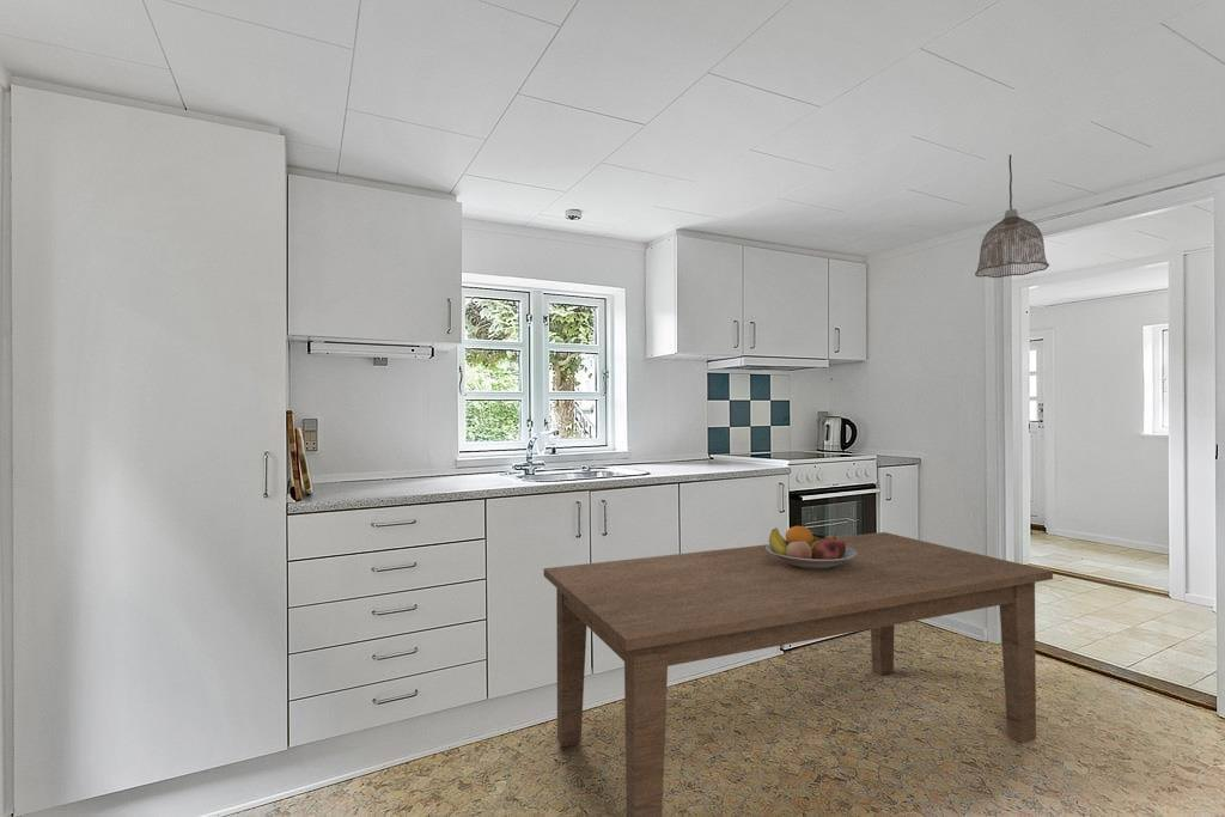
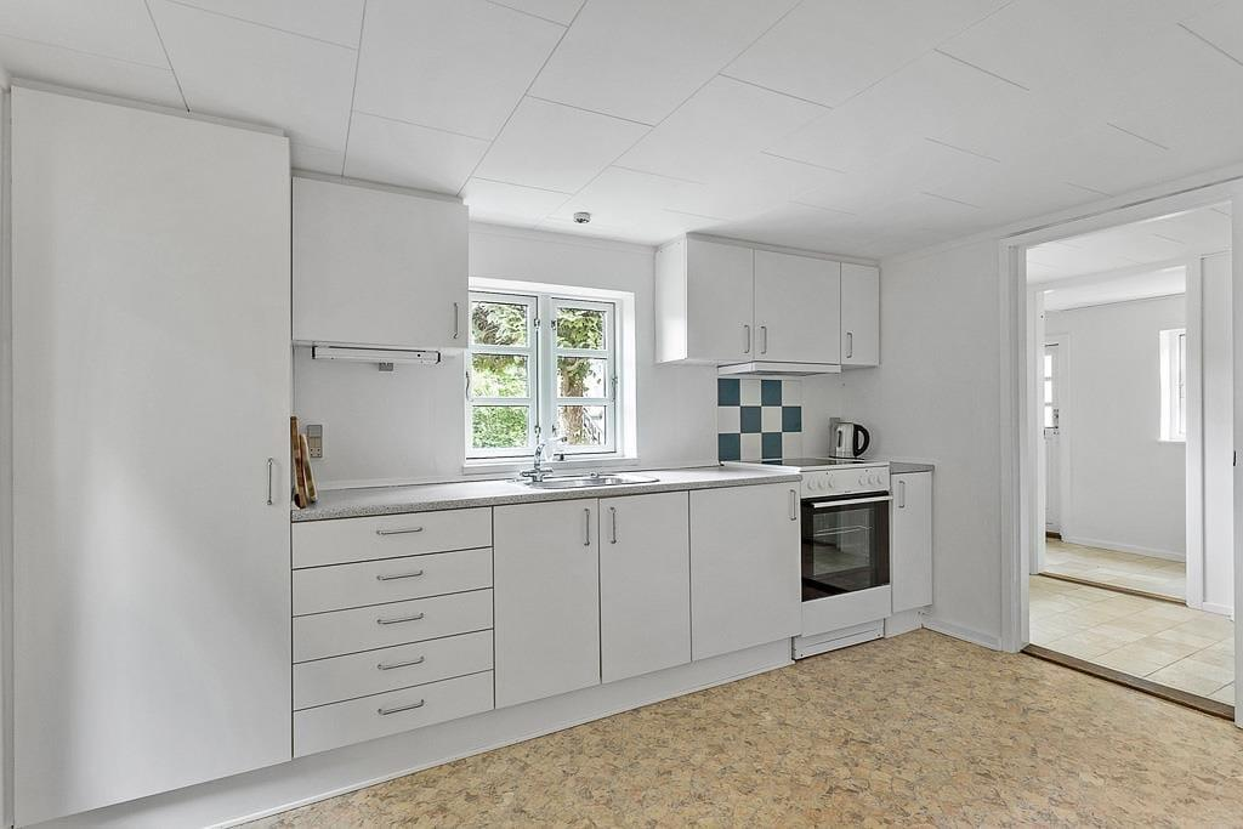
- fruit bowl [766,525,857,569]
- dining table [543,531,1054,817]
- pendant lamp [974,153,1050,279]
